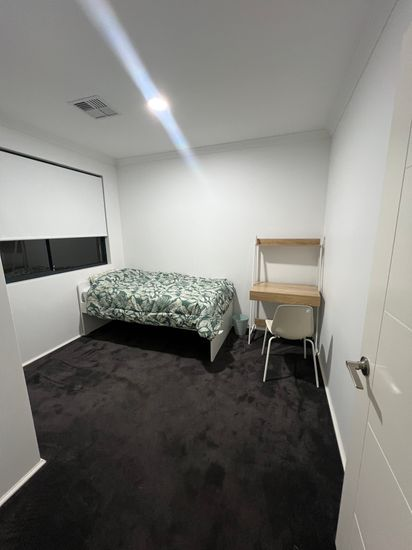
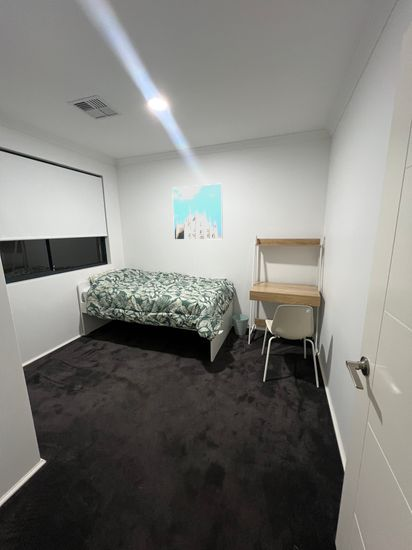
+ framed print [171,182,224,241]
